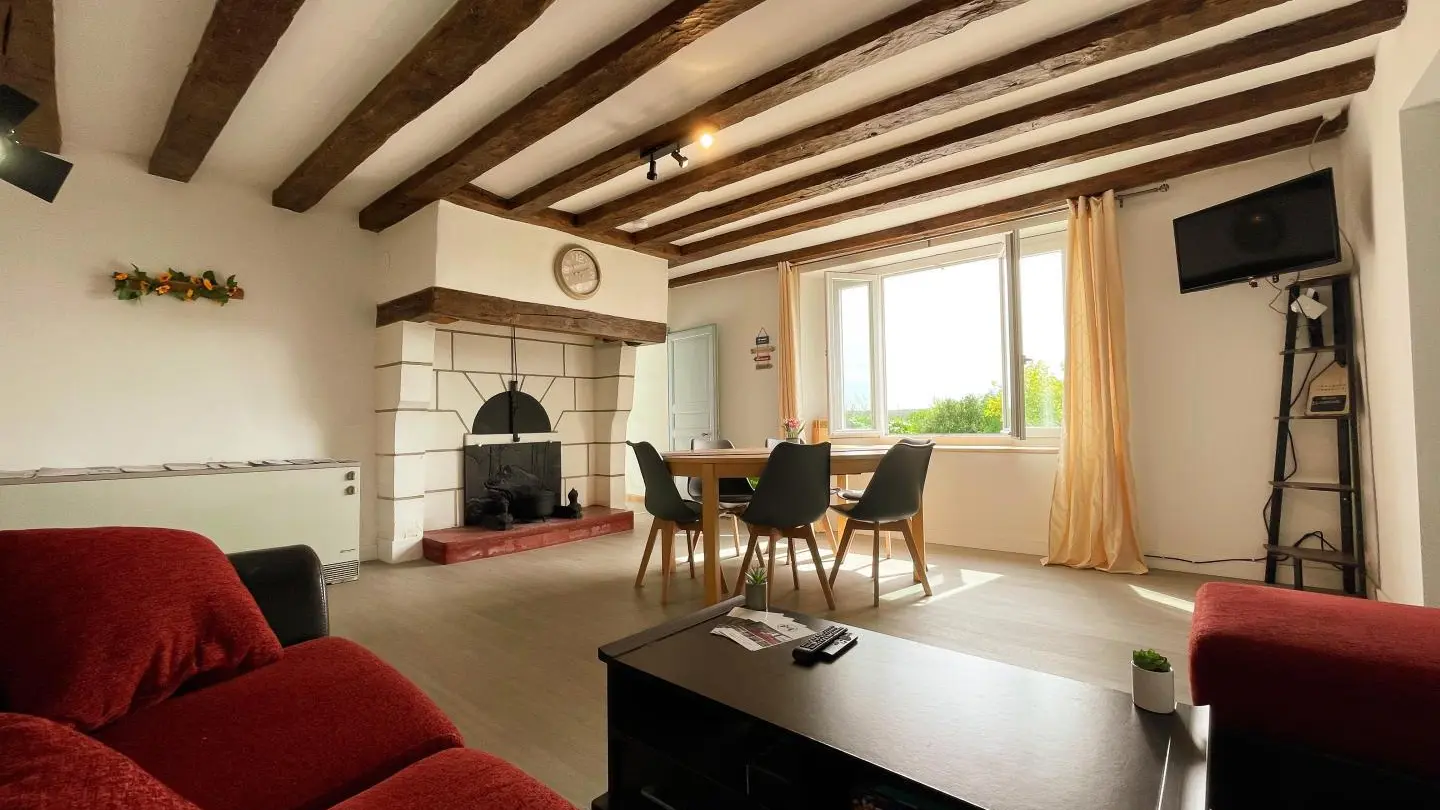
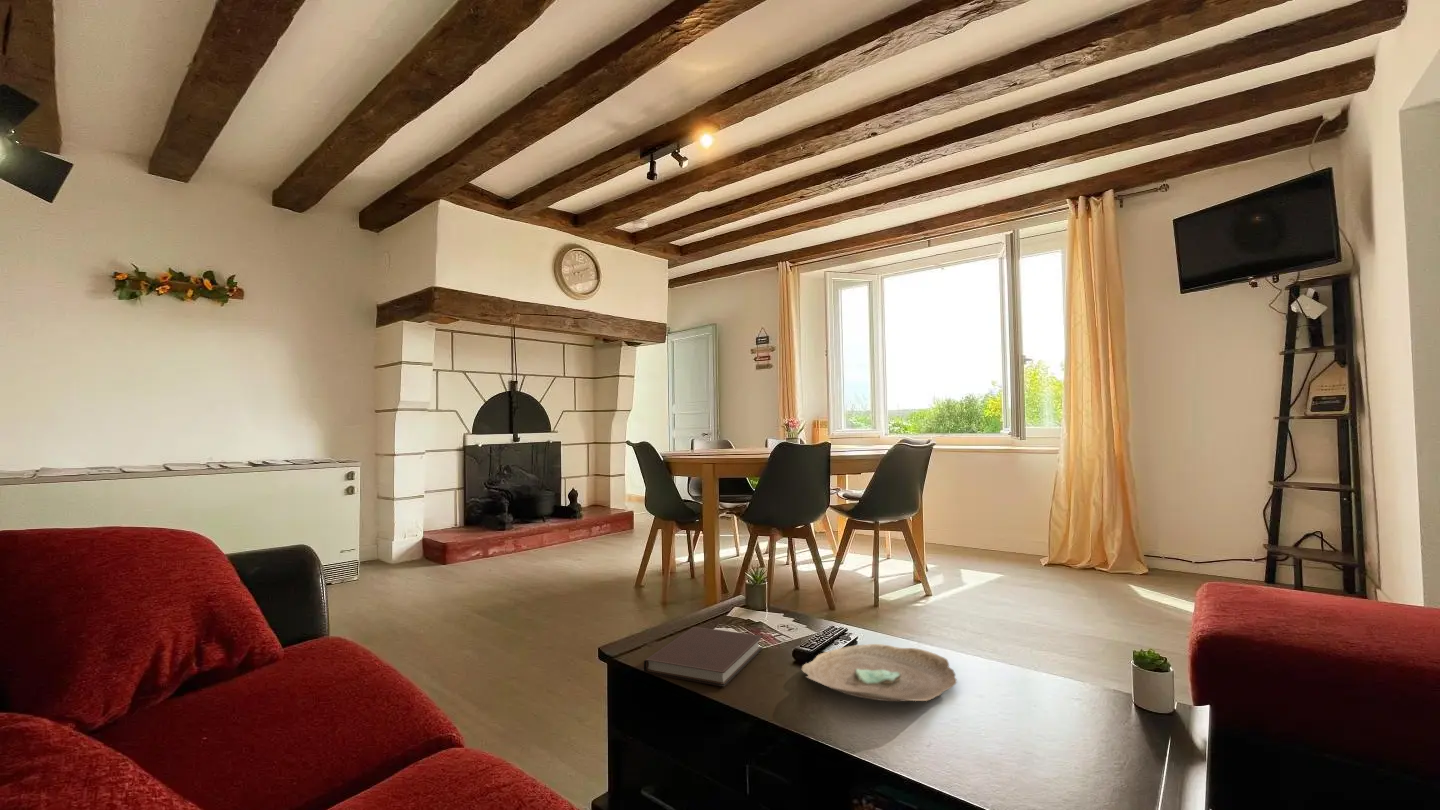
+ notebook [643,626,764,687]
+ decorative bowl [801,643,958,702]
